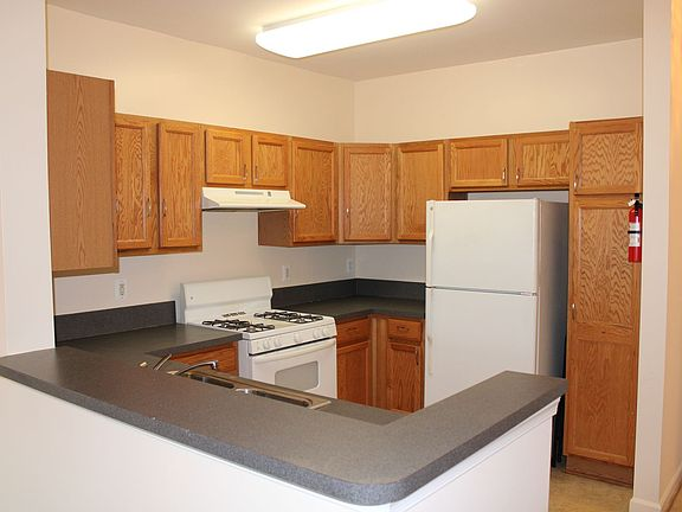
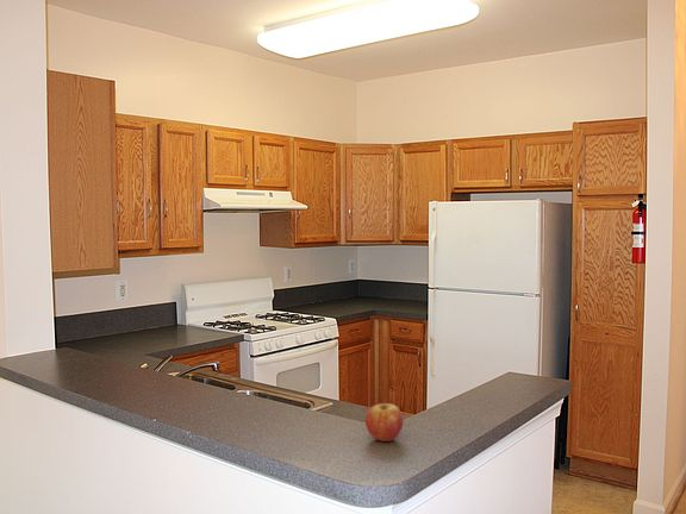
+ fruit [363,402,404,443]
